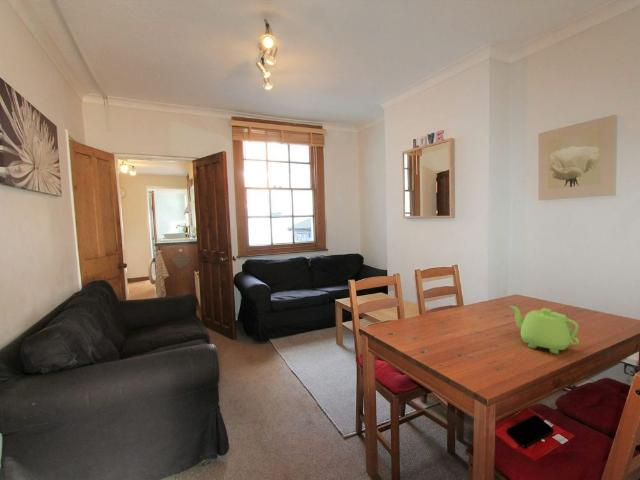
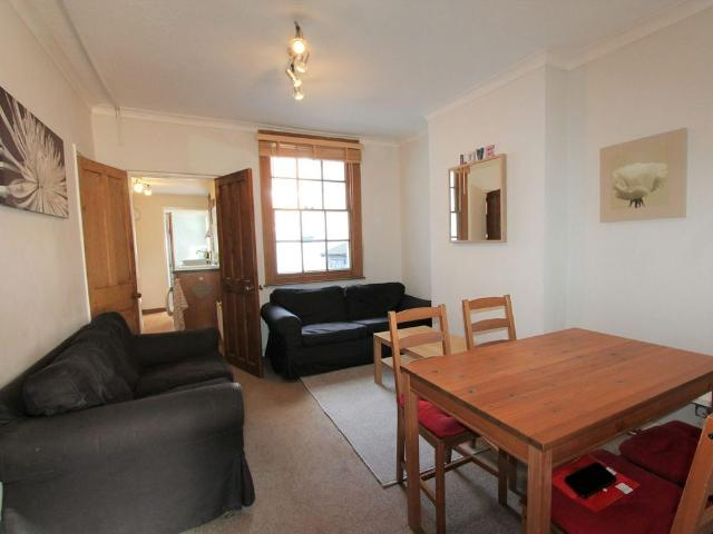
- teapot [508,304,580,355]
